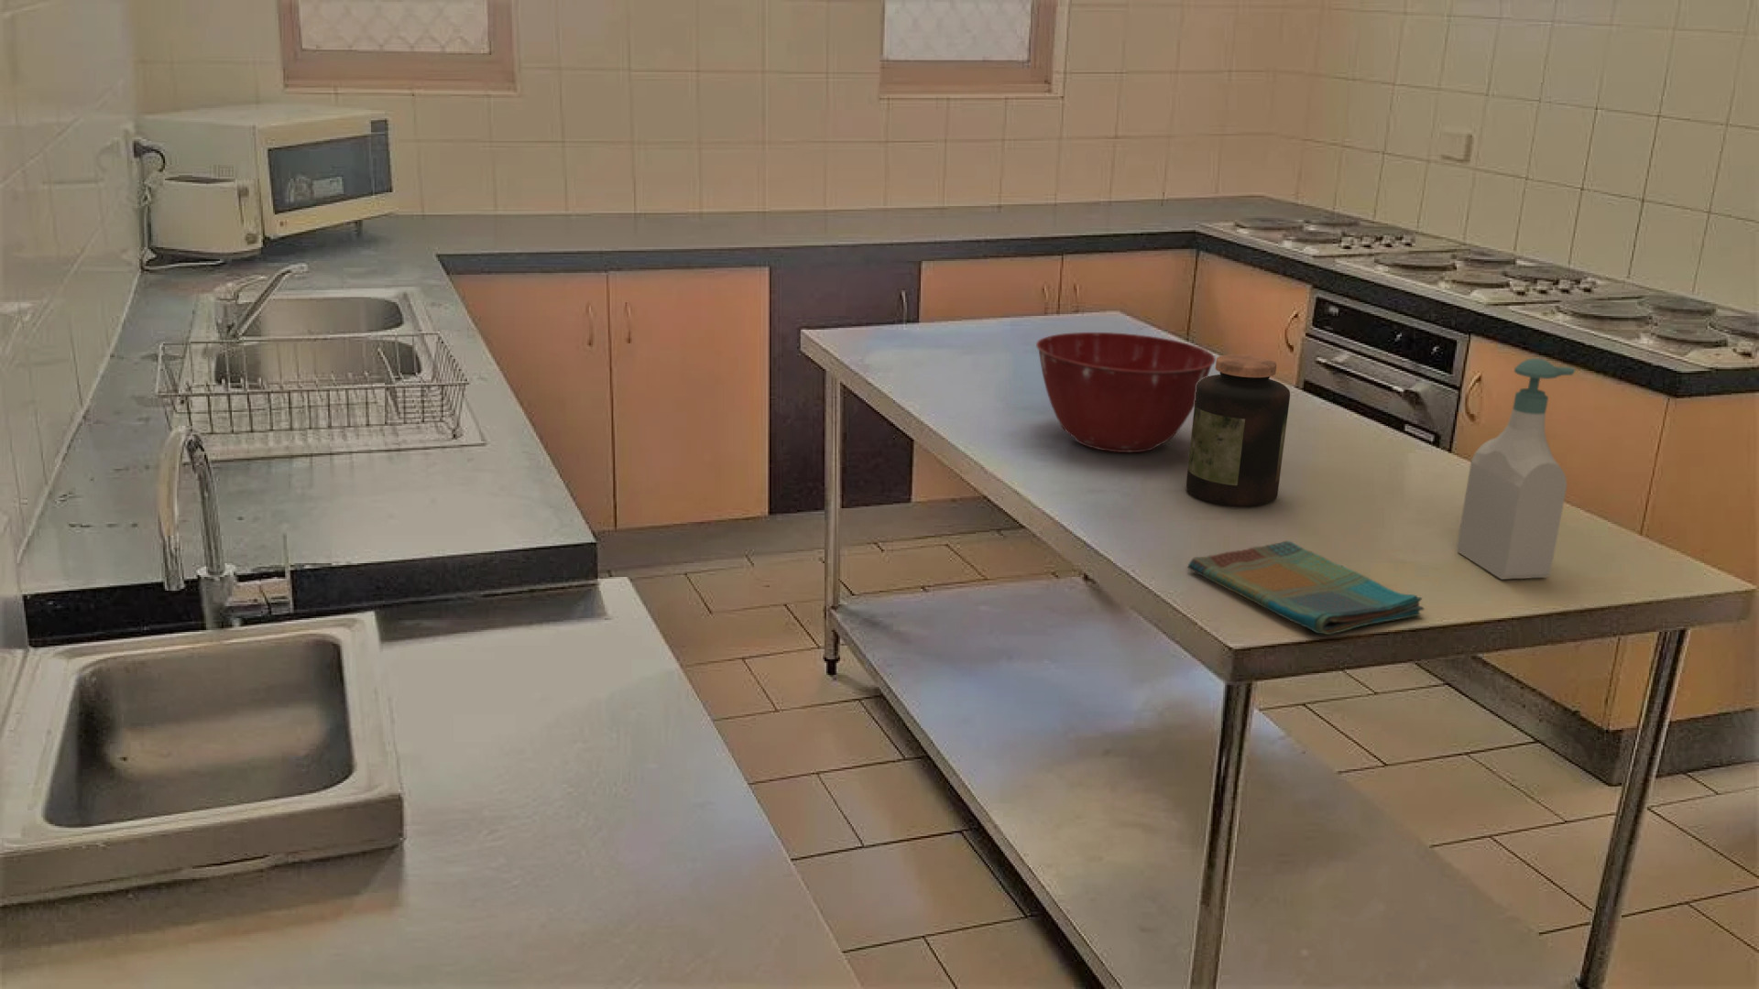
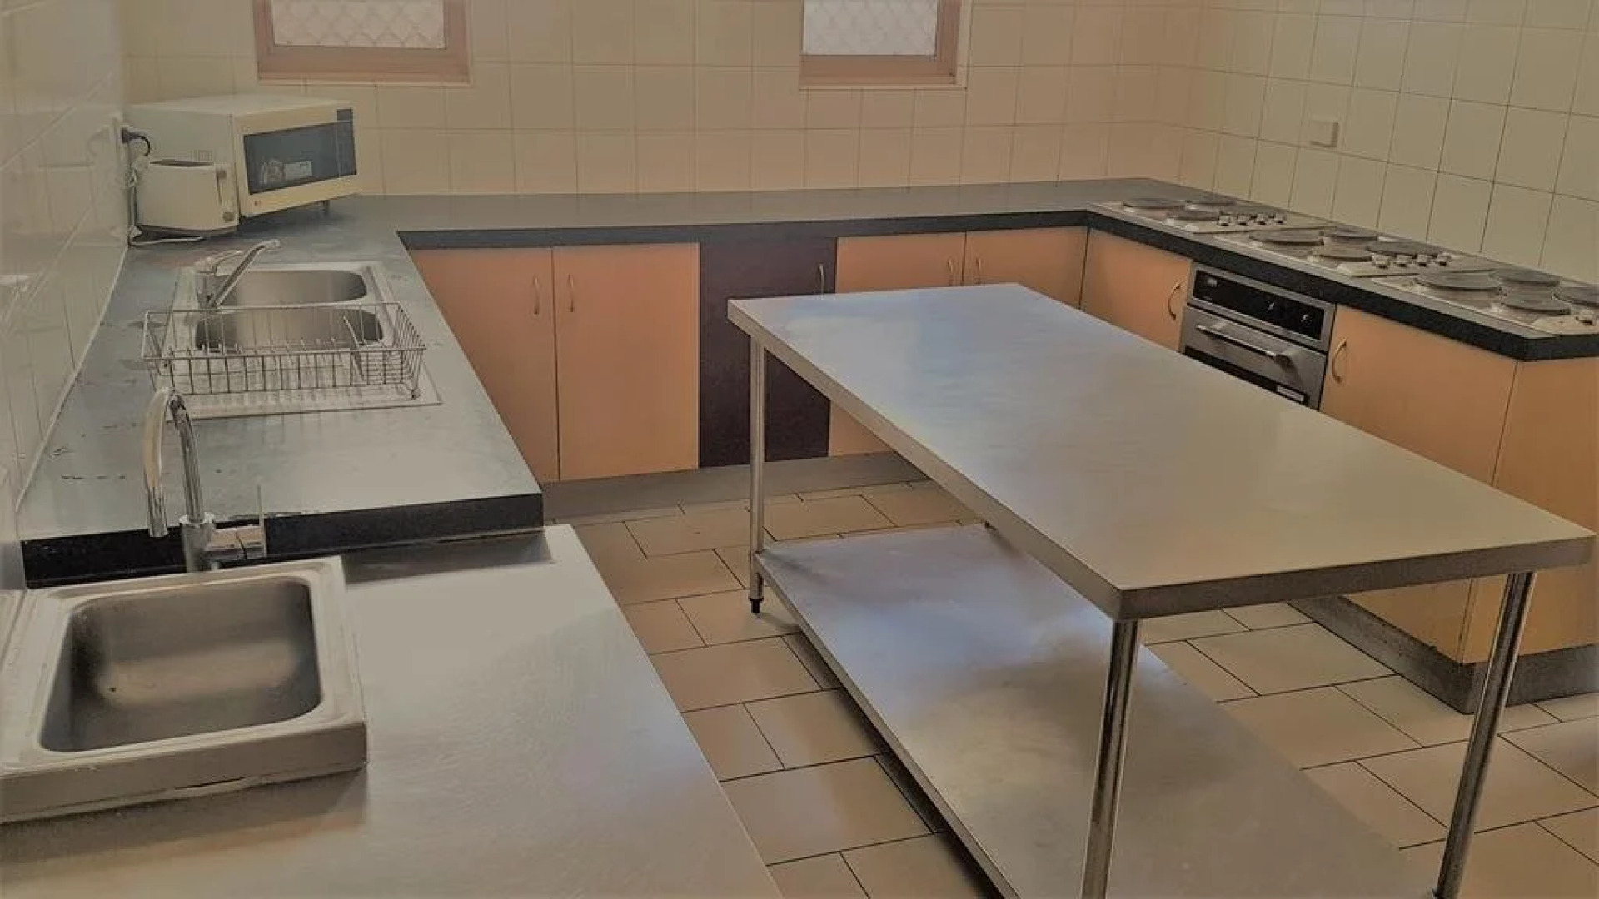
- jar [1185,354,1290,507]
- soap bottle [1456,357,1575,581]
- mixing bowl [1035,332,1217,453]
- dish towel [1188,540,1426,635]
